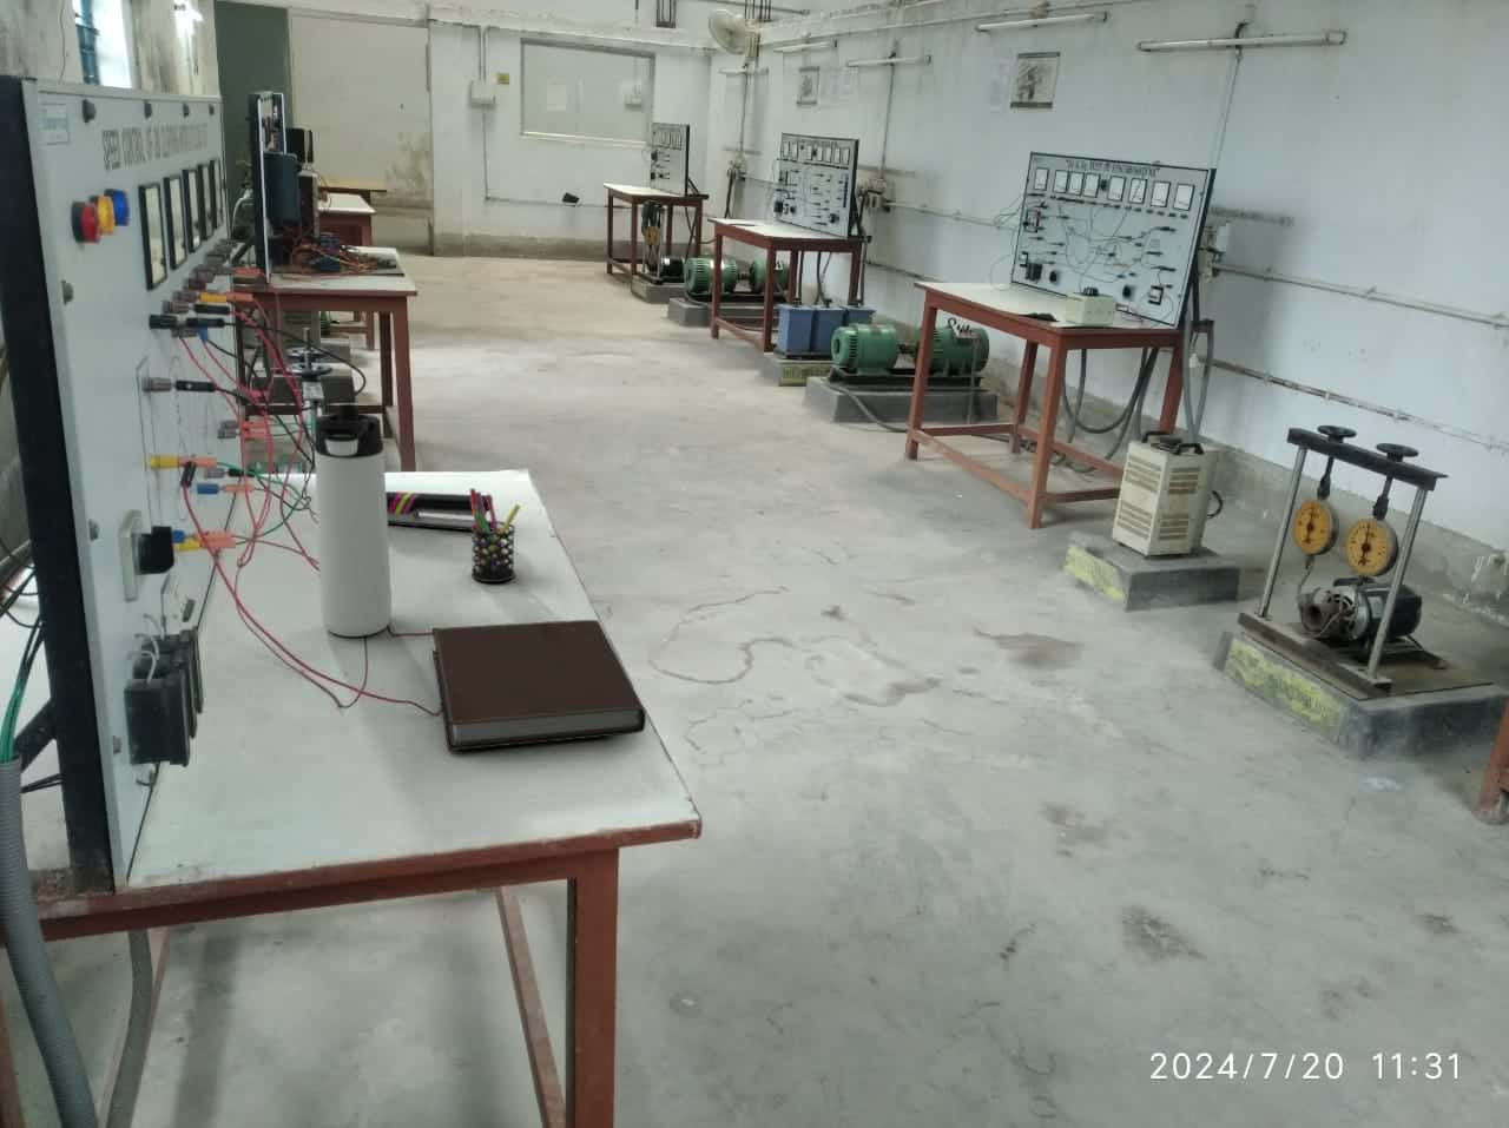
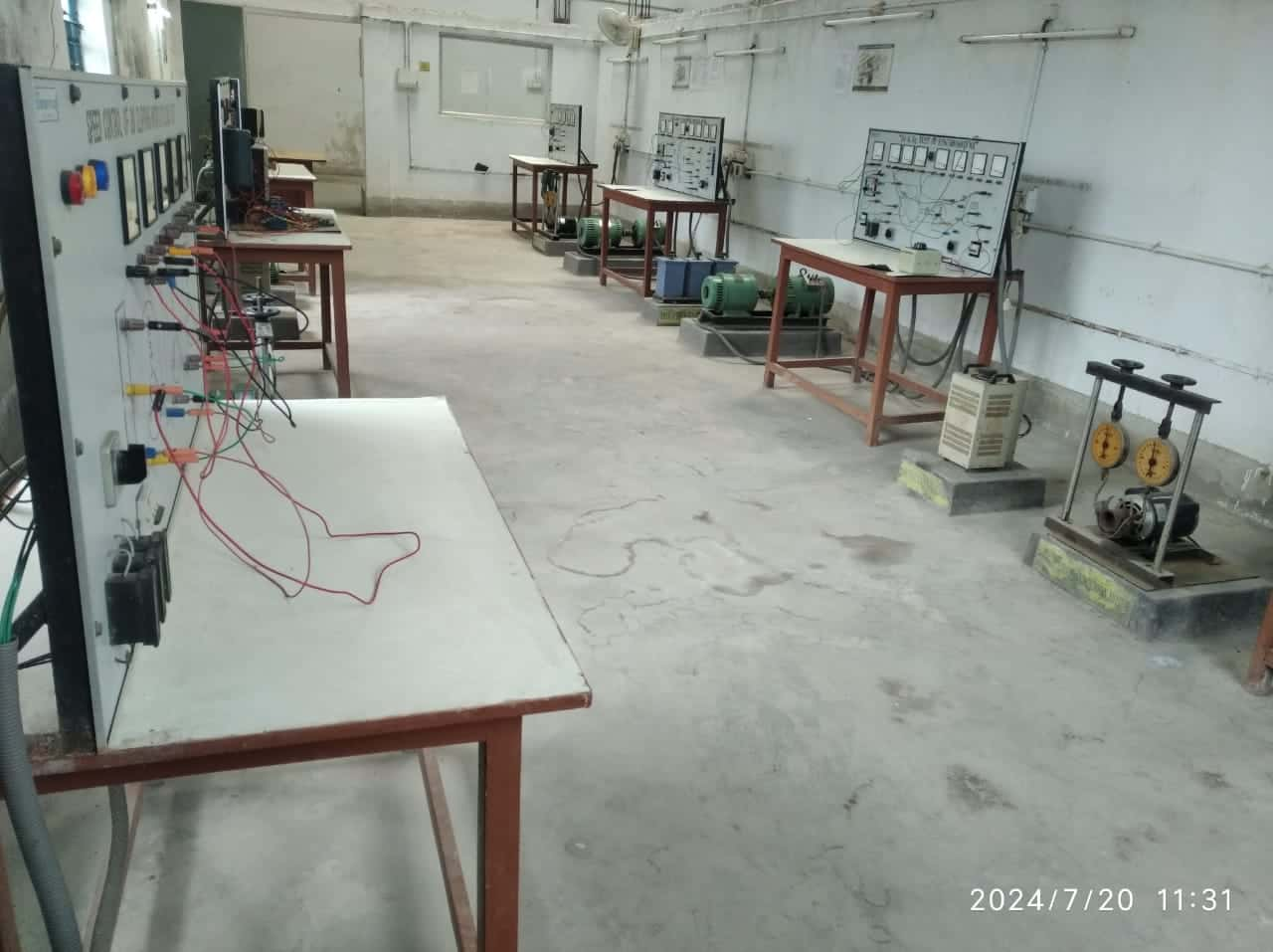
- notebook [431,619,647,752]
- pen holder [468,487,523,583]
- stapler [385,491,494,532]
- thermos bottle [314,403,392,637]
